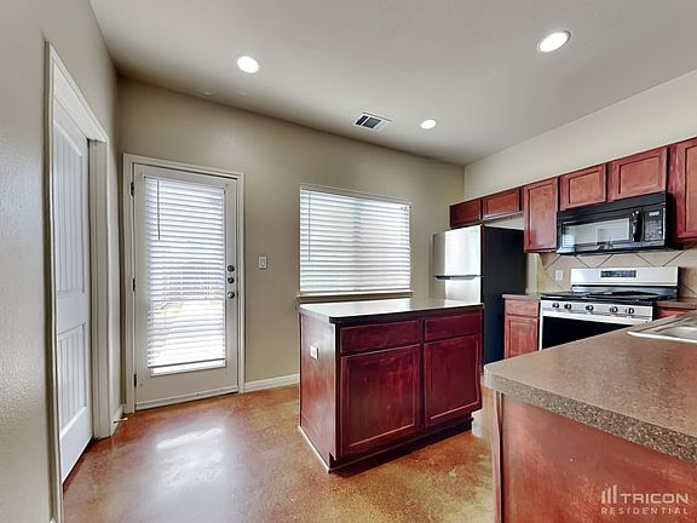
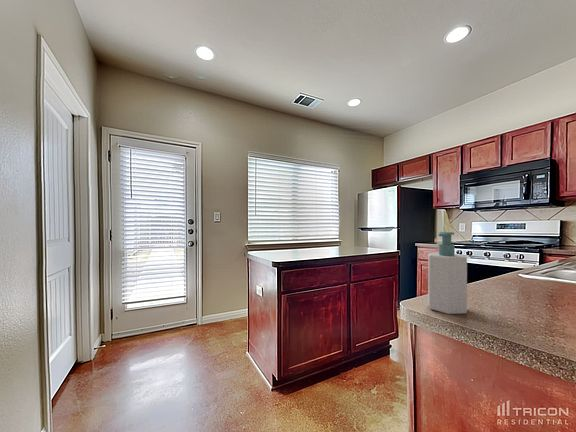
+ soap bottle [427,231,468,315]
